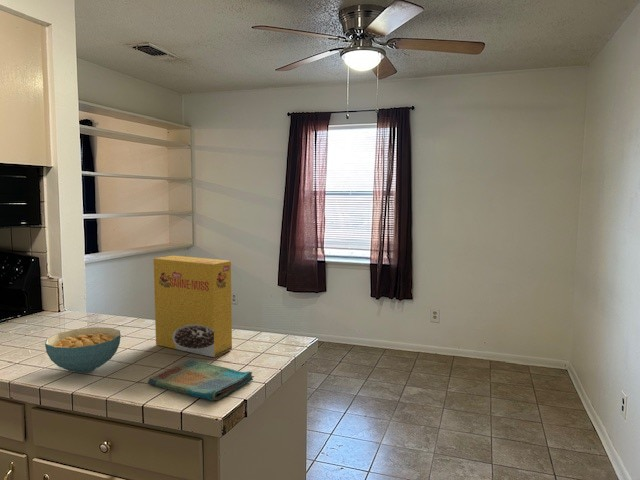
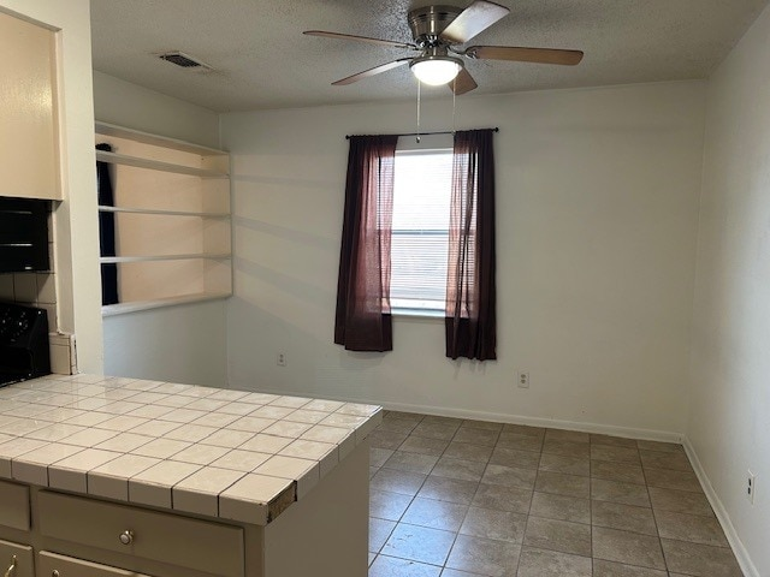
- cereal box [153,255,233,358]
- cereal bowl [44,326,122,374]
- dish towel [147,359,255,402]
